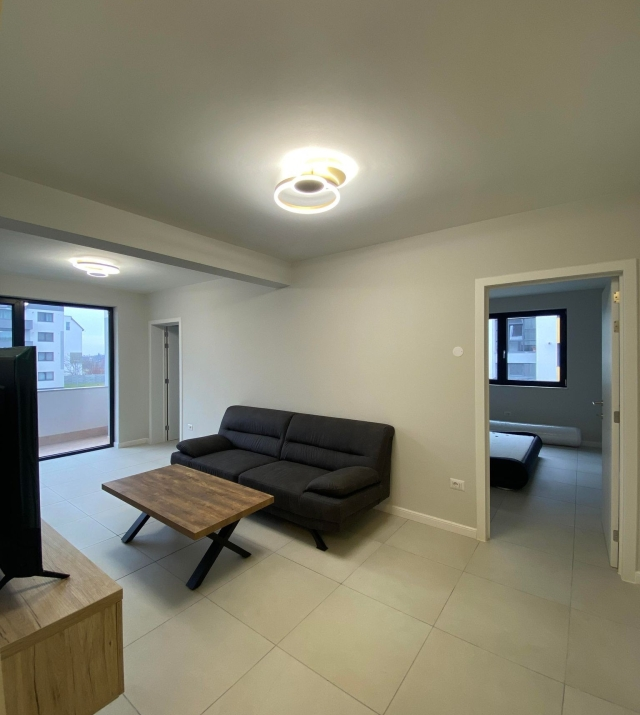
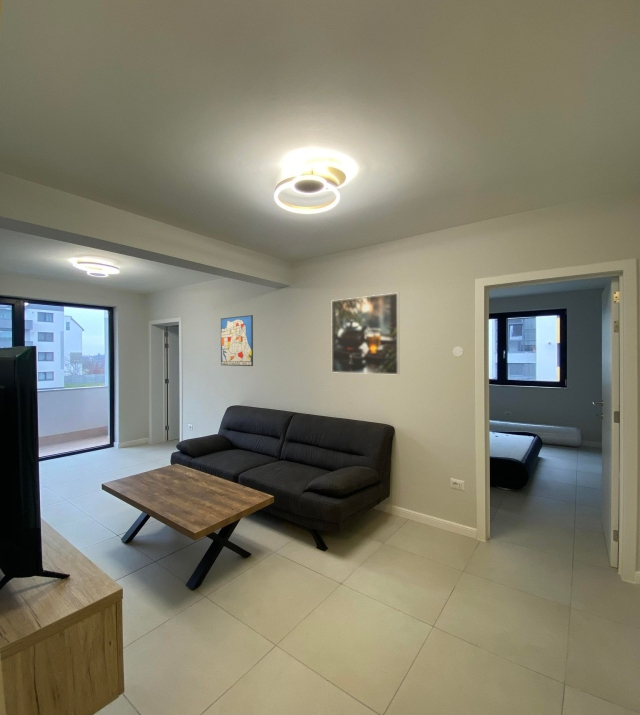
+ wall art [220,314,254,367]
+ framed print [331,292,400,376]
